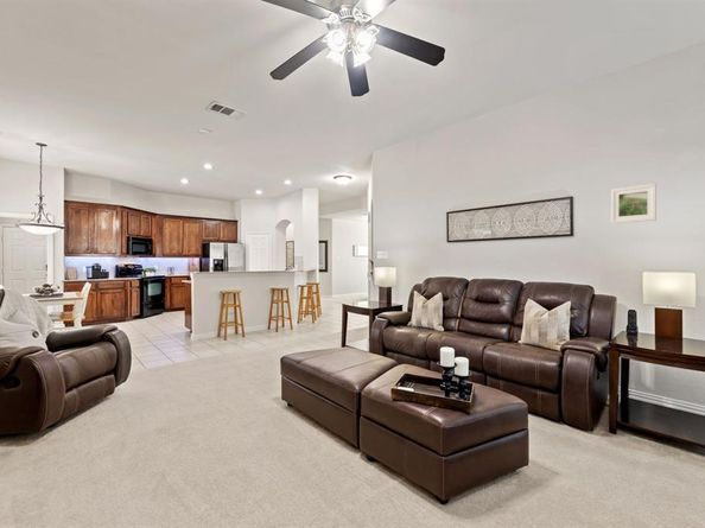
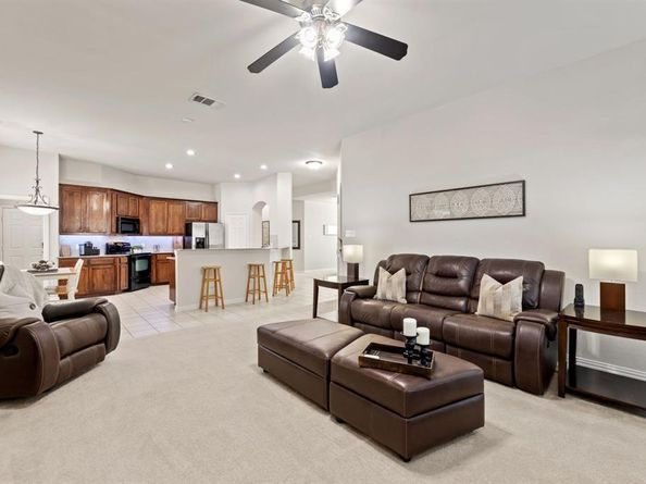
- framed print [610,183,658,224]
